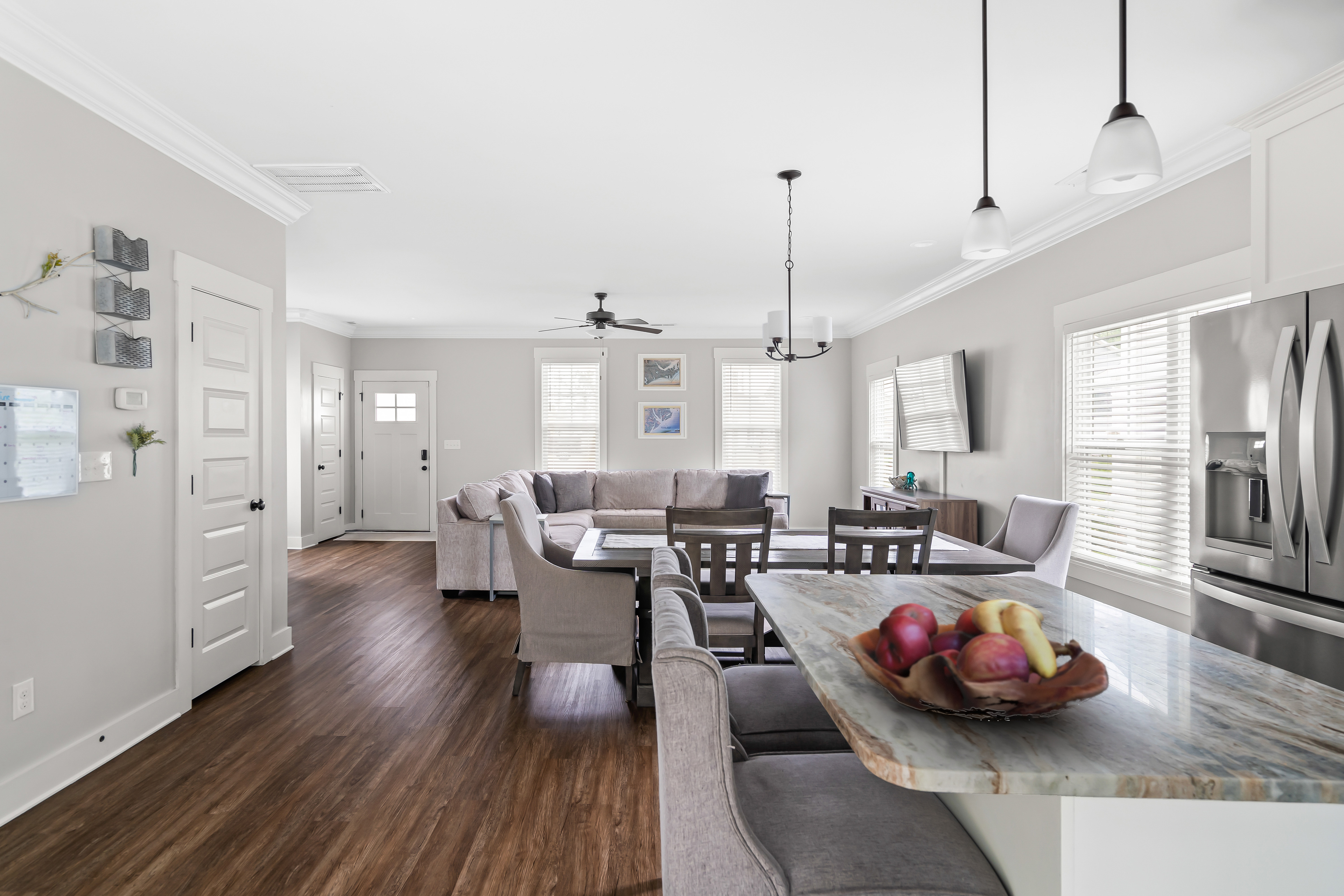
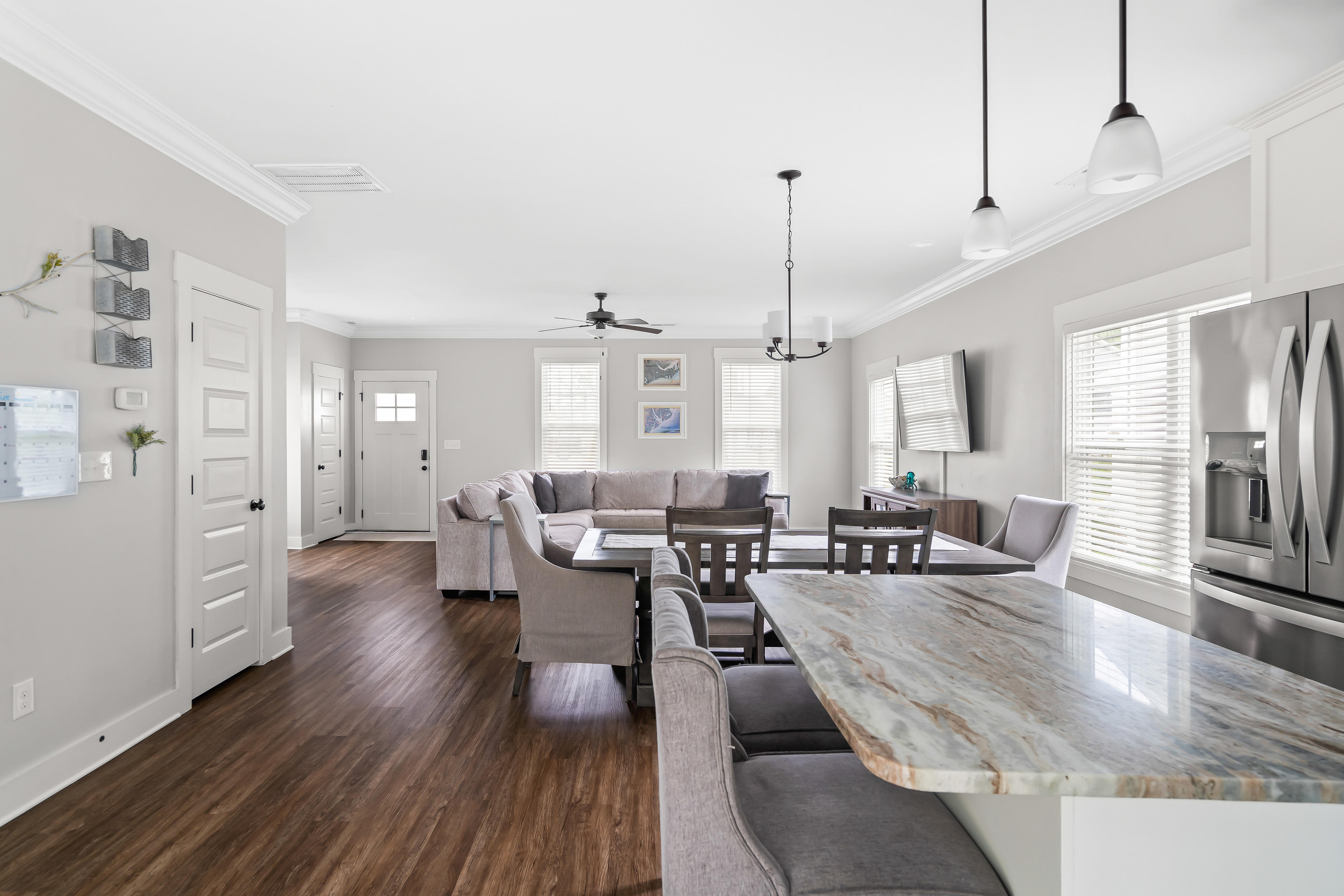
- fruit basket [847,598,1110,721]
